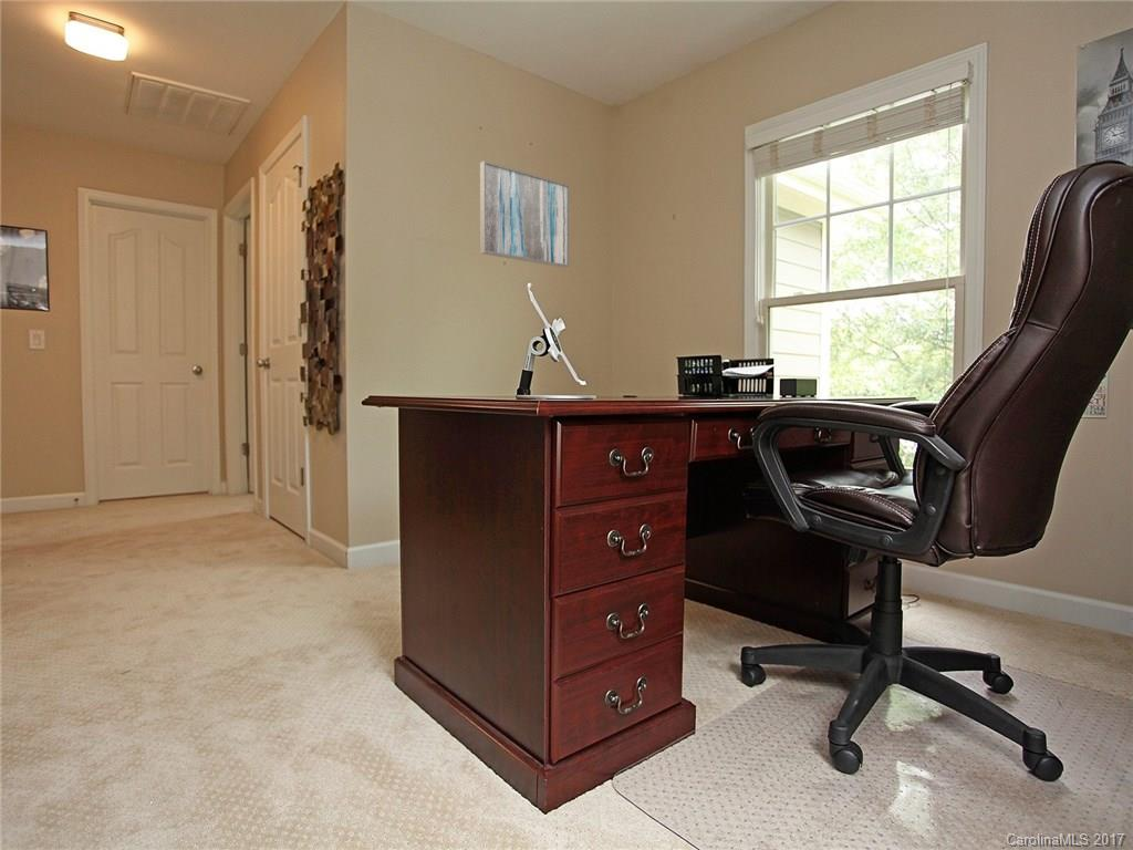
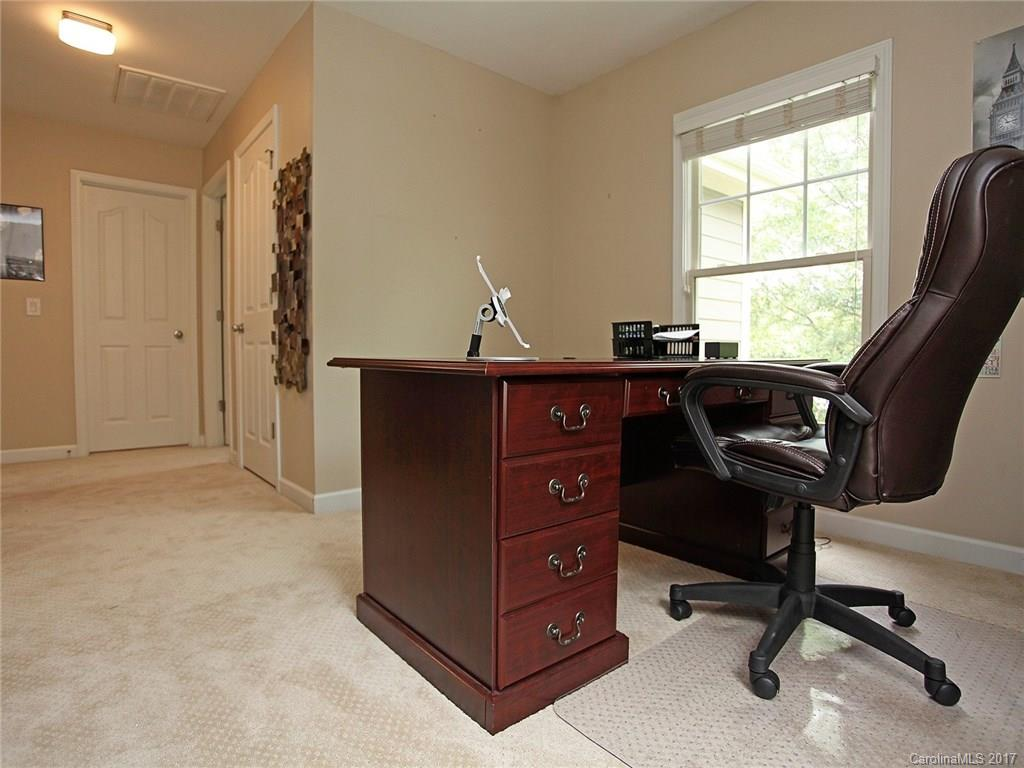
- wall art [479,159,570,269]
